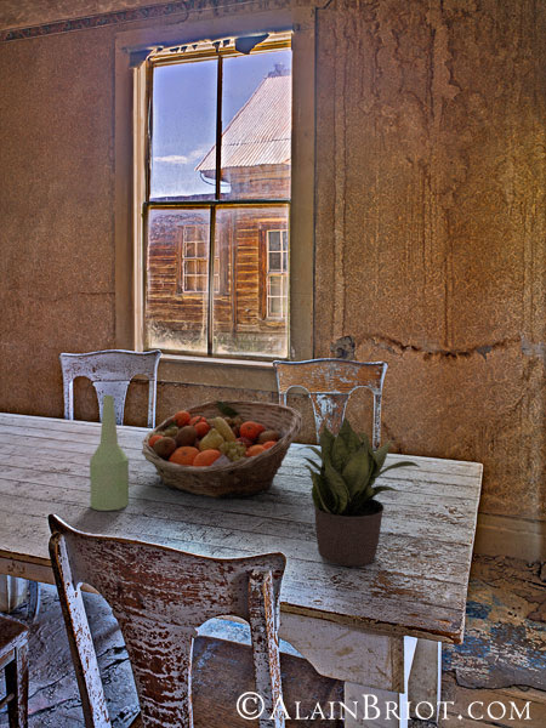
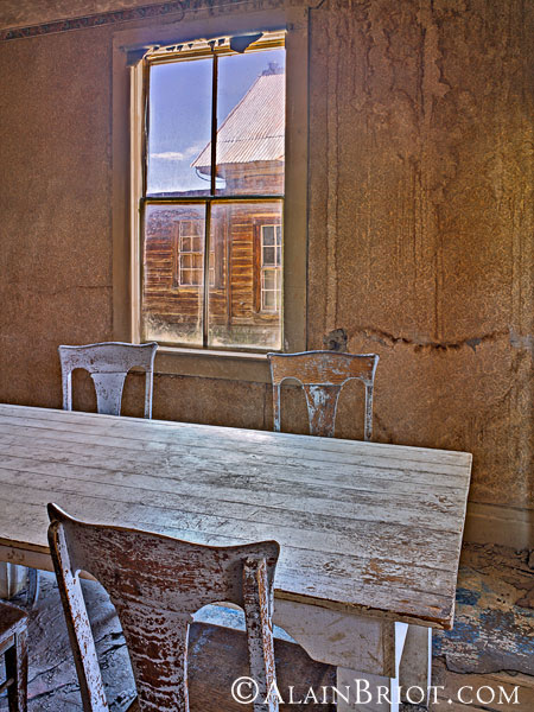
- bottle [89,394,130,512]
- fruit basket [141,399,305,499]
- potted plant [297,416,421,568]
